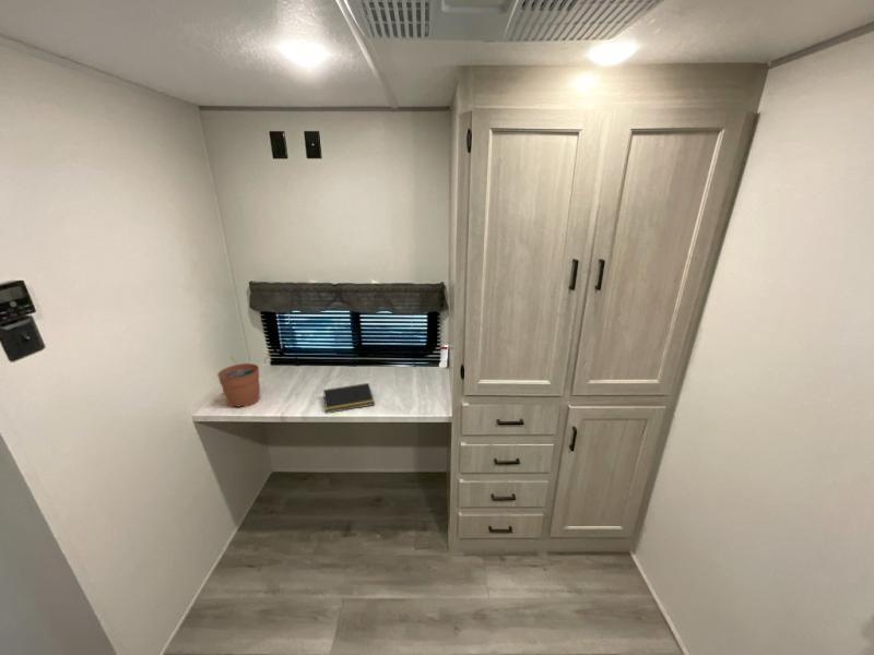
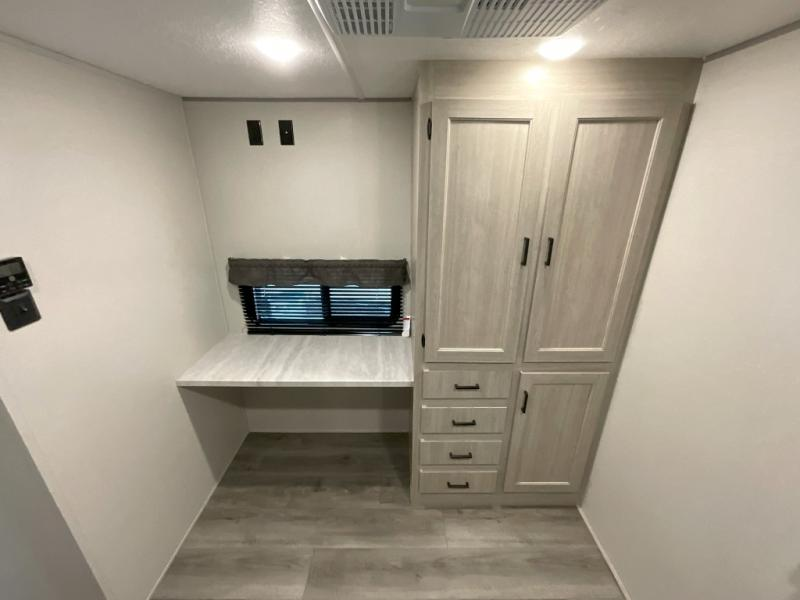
- plant pot [216,356,261,408]
- notepad [322,382,376,415]
